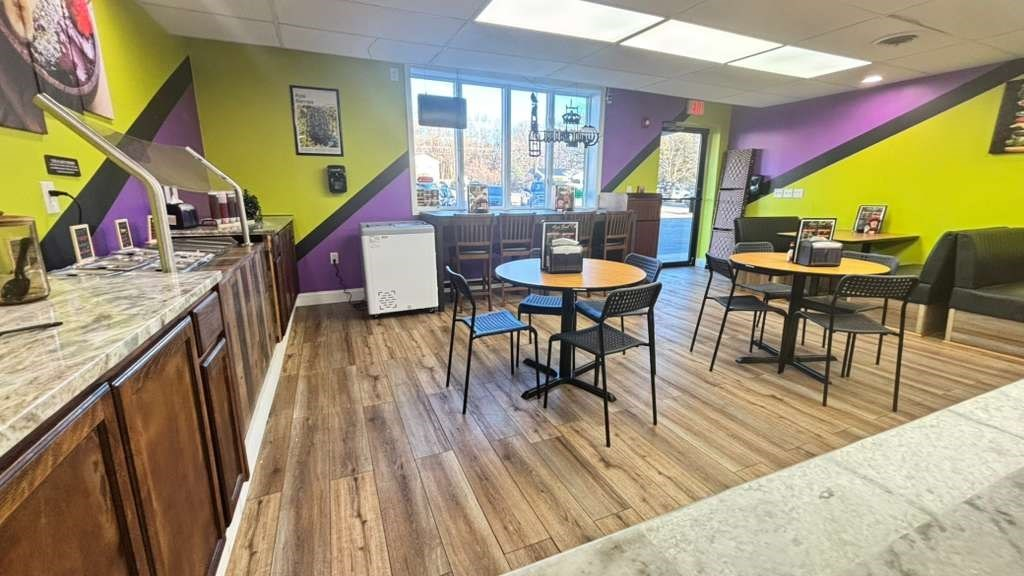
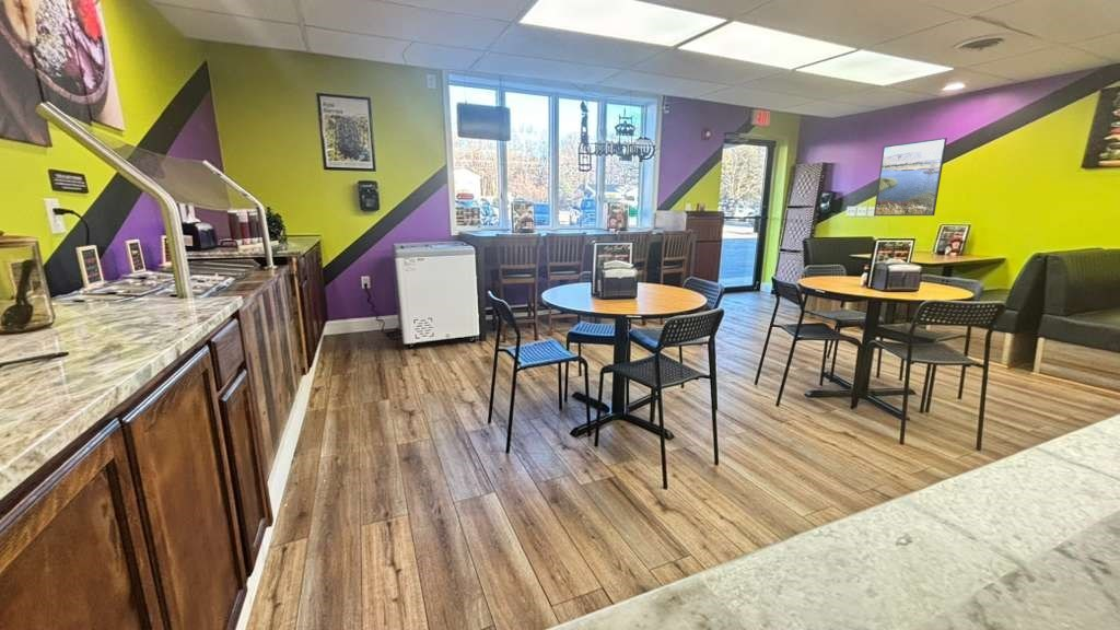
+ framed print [873,137,948,217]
